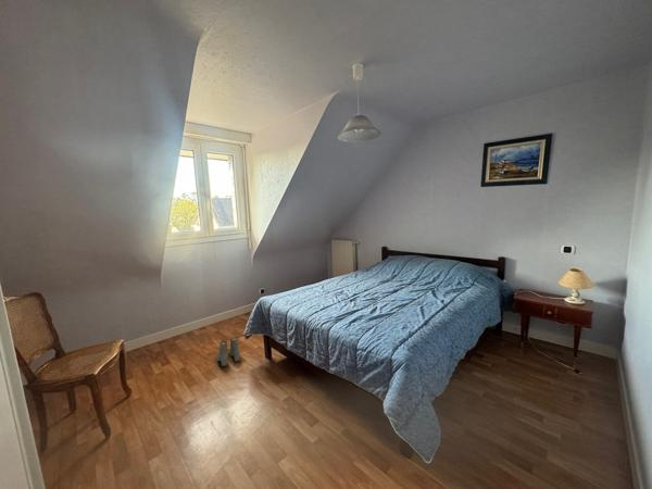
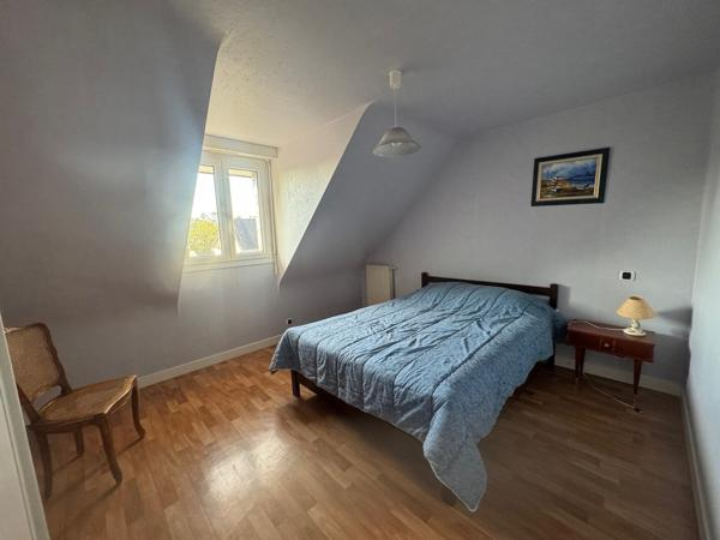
- boots [216,336,241,367]
